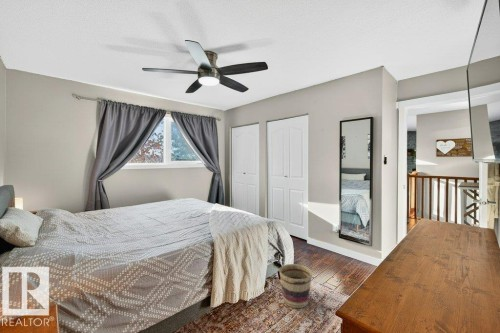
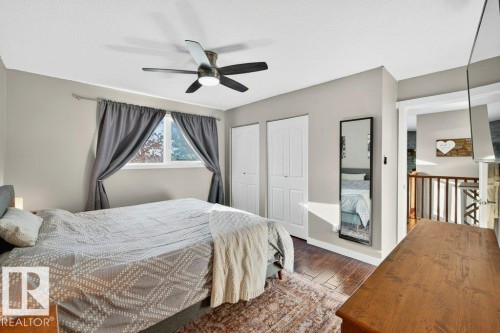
- basket [278,263,313,309]
